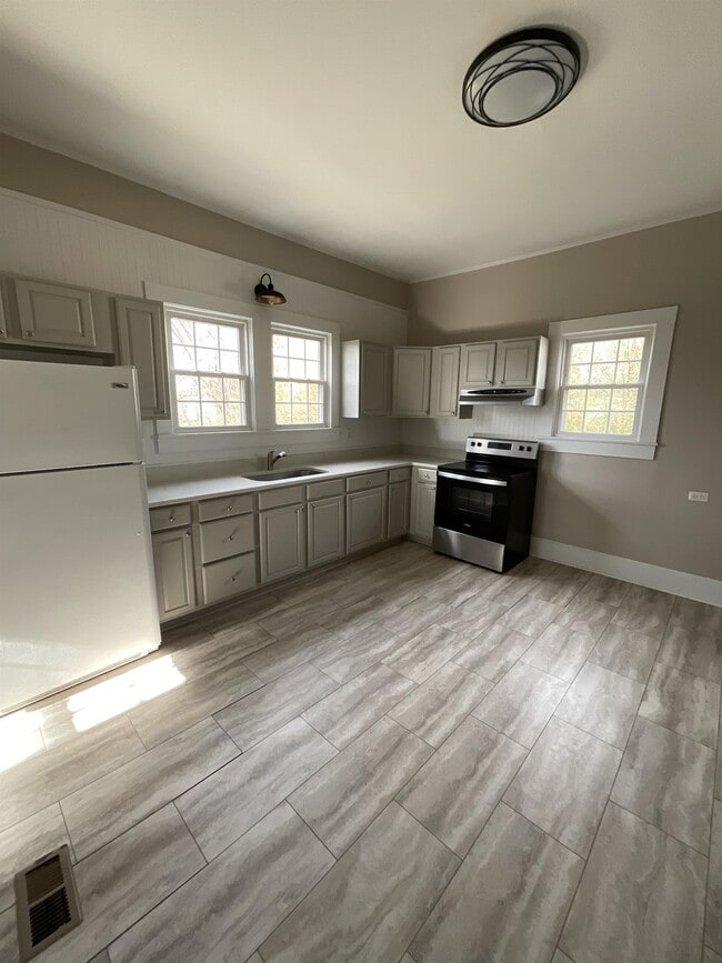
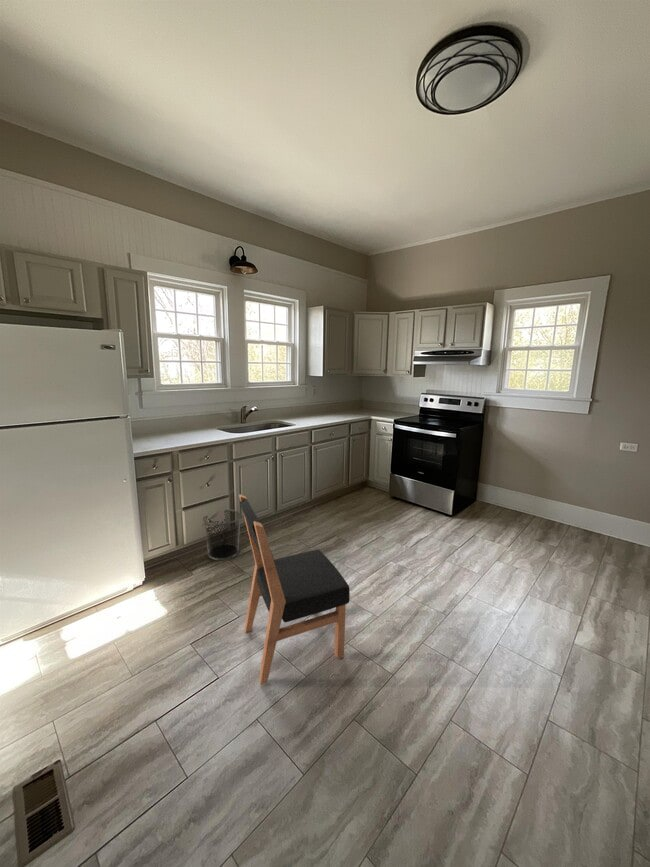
+ dining chair [238,493,351,685]
+ waste bin [202,508,242,561]
